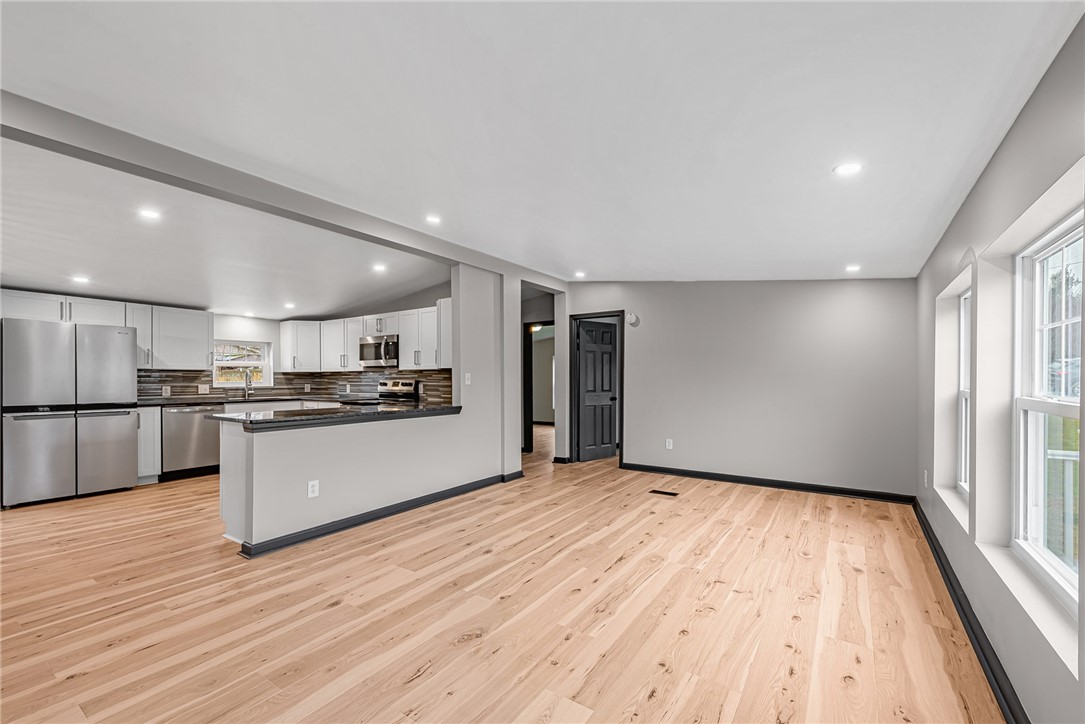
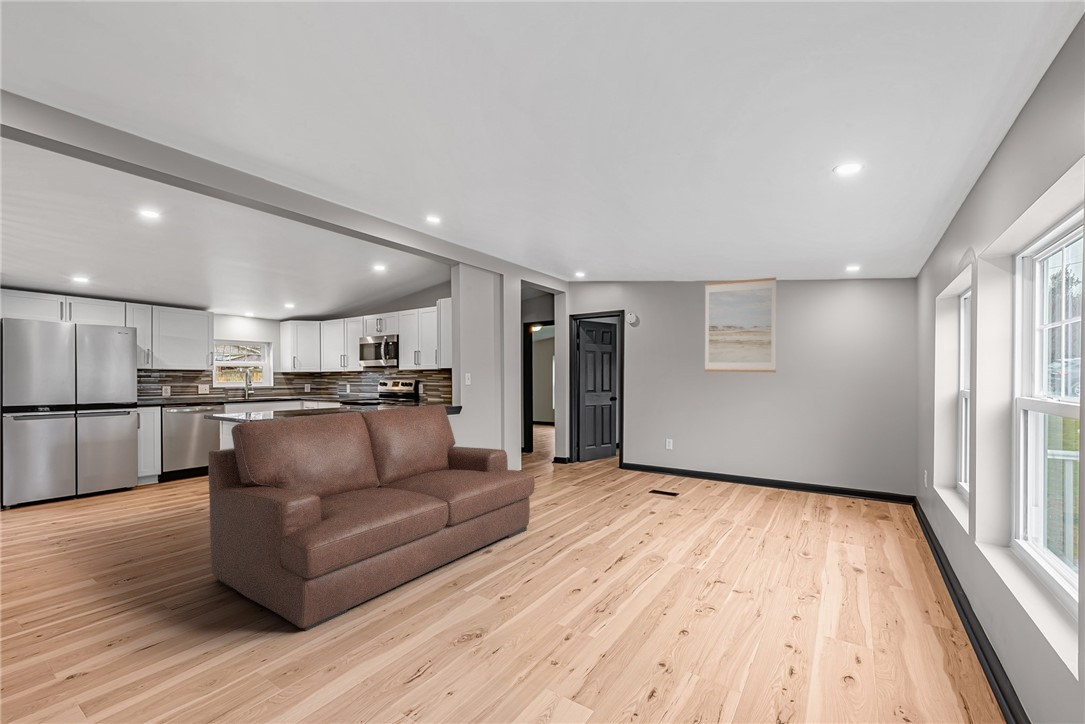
+ wall art [704,277,777,373]
+ sofa [208,403,536,632]
